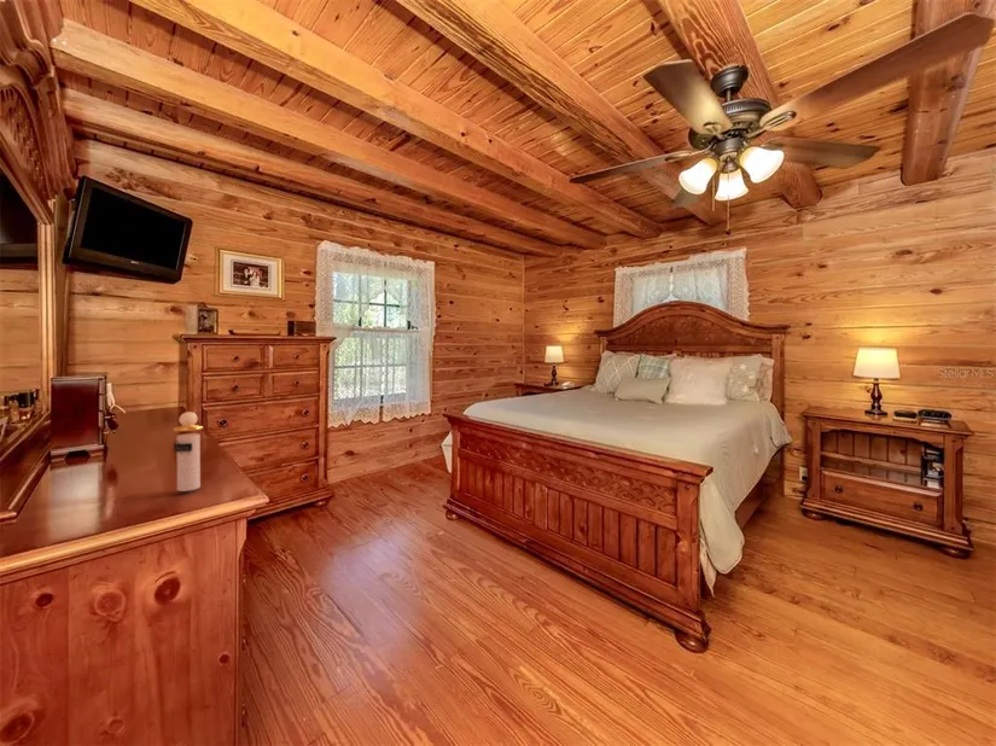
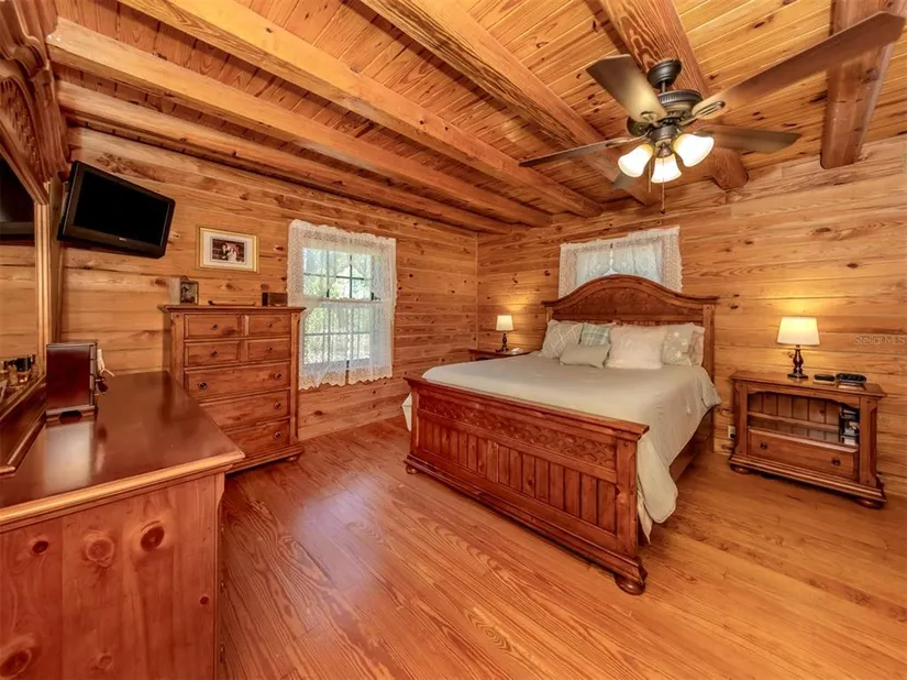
- perfume bottle [173,410,204,493]
